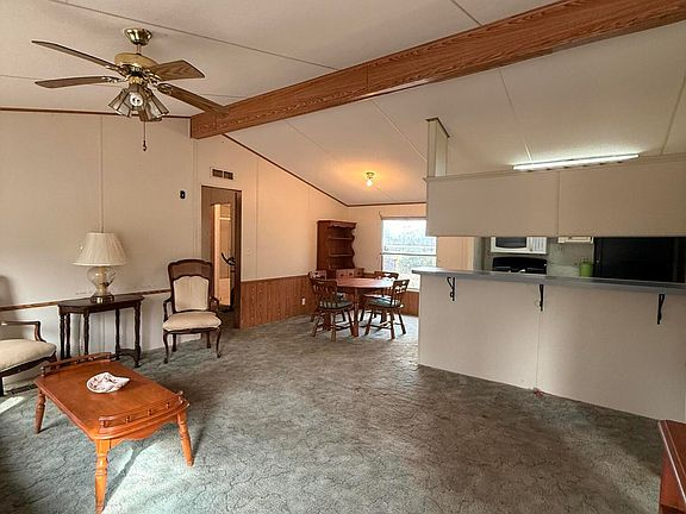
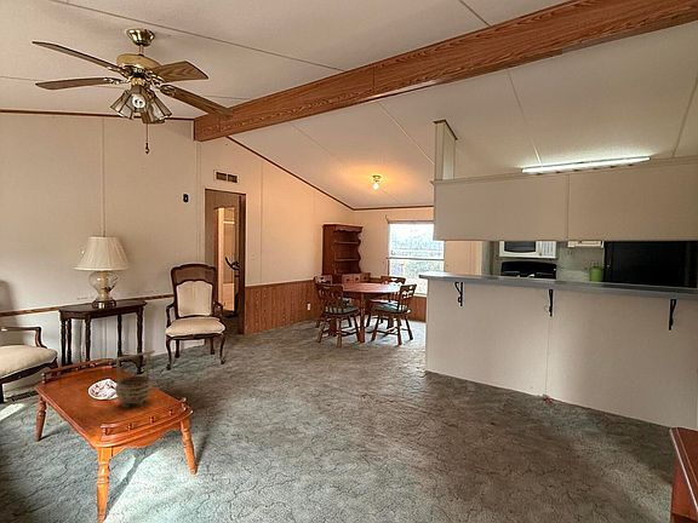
+ decorative bowl [110,349,156,409]
